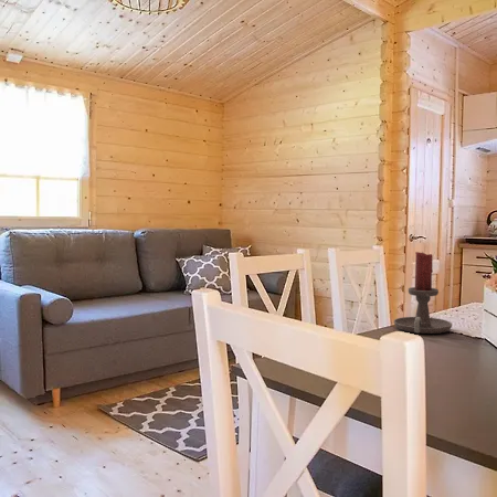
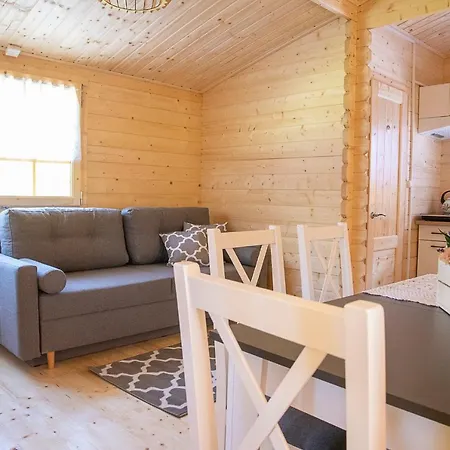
- candle holder [393,251,453,335]
